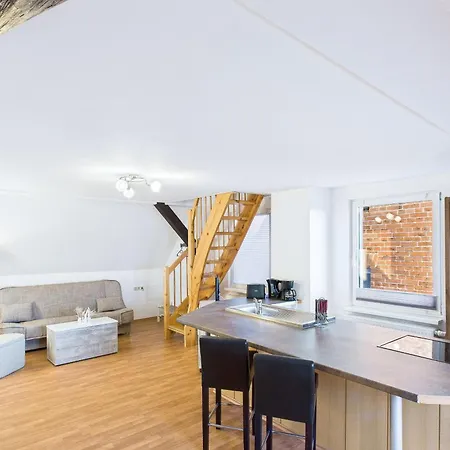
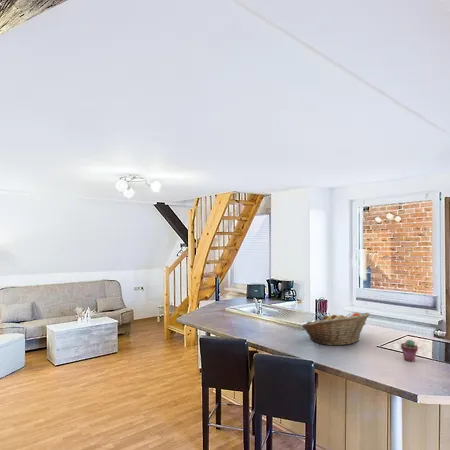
+ potted succulent [400,339,419,362]
+ fruit basket [301,312,371,346]
